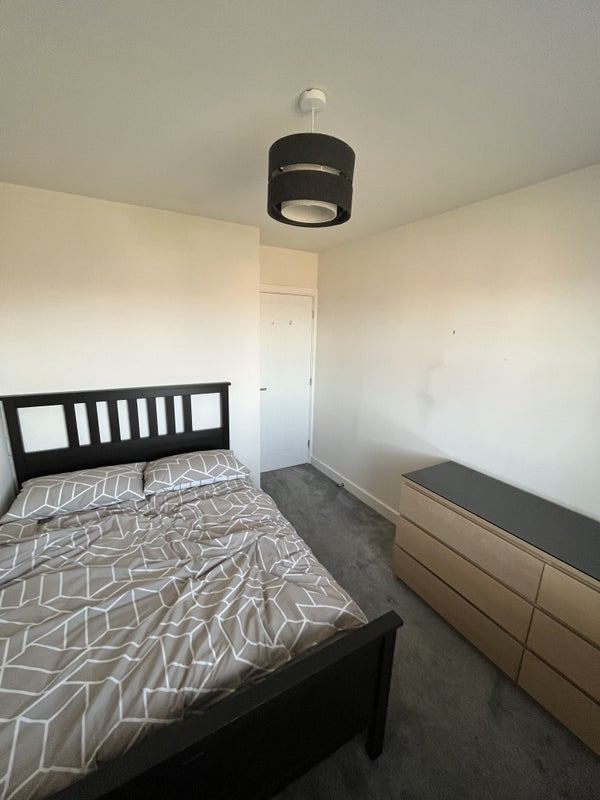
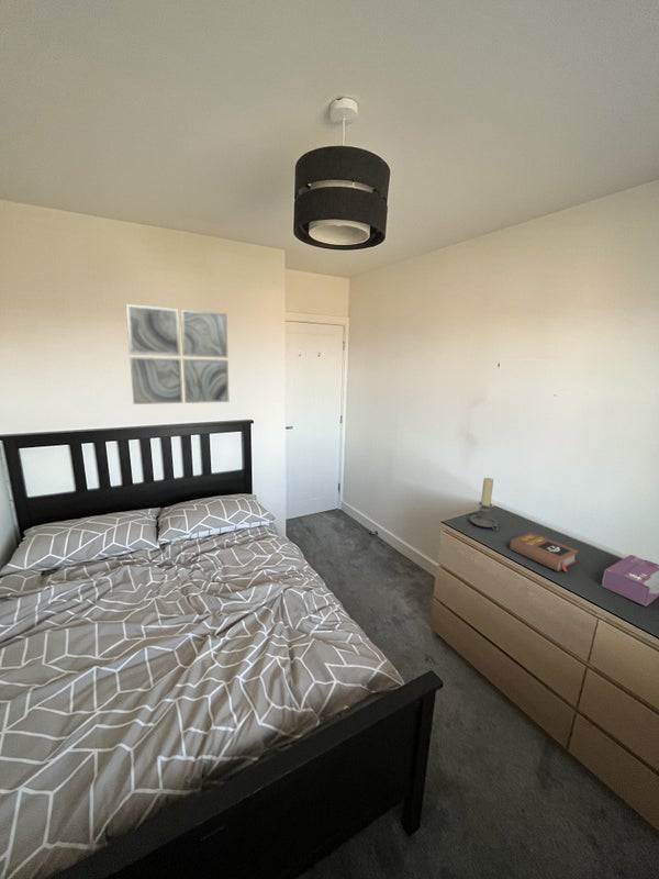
+ candle holder [469,477,499,532]
+ book [509,532,580,572]
+ tissue box [601,554,659,608]
+ wall art [125,303,230,405]
